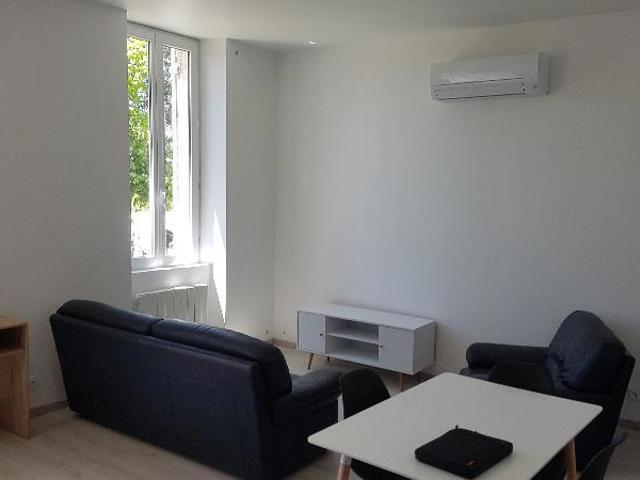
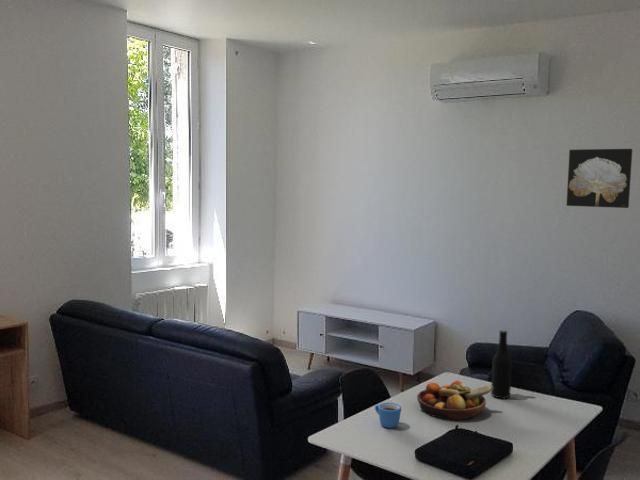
+ bottle [490,329,513,400]
+ fruit bowl [416,380,493,421]
+ wall art [566,148,633,209]
+ mug [374,402,402,429]
